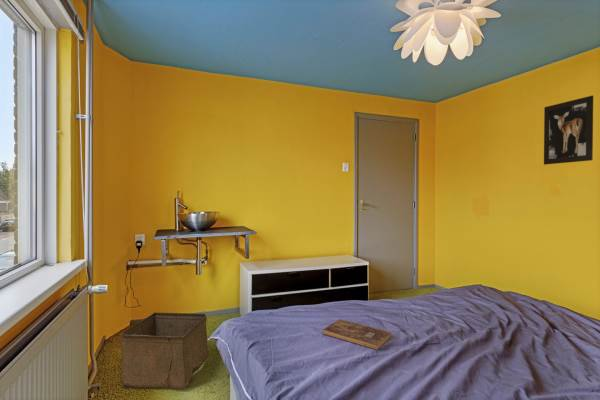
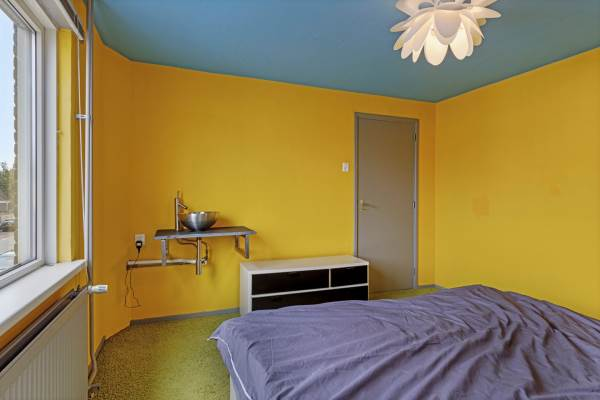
- storage bin [120,312,209,391]
- wall art [543,94,594,166]
- bible [322,318,392,351]
